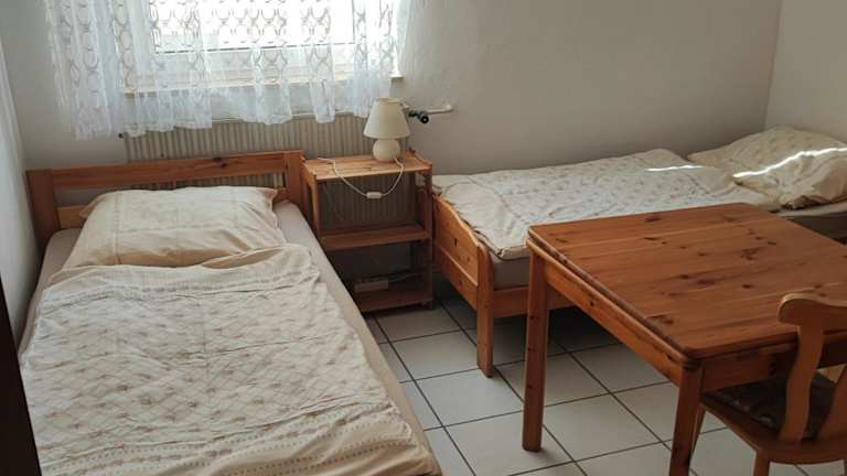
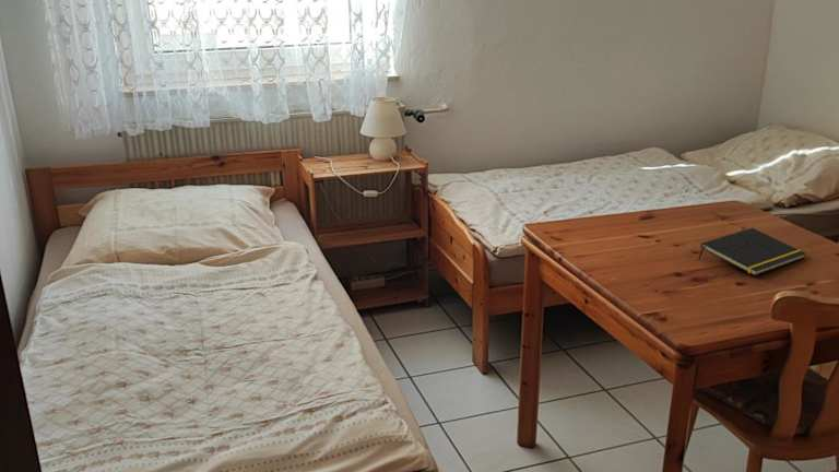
+ notepad [697,227,806,276]
